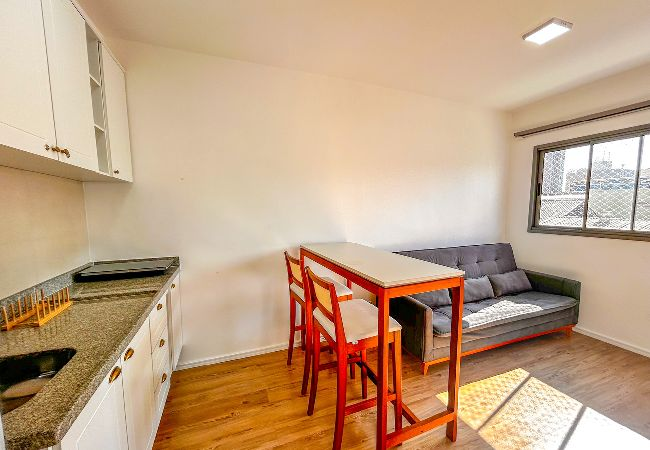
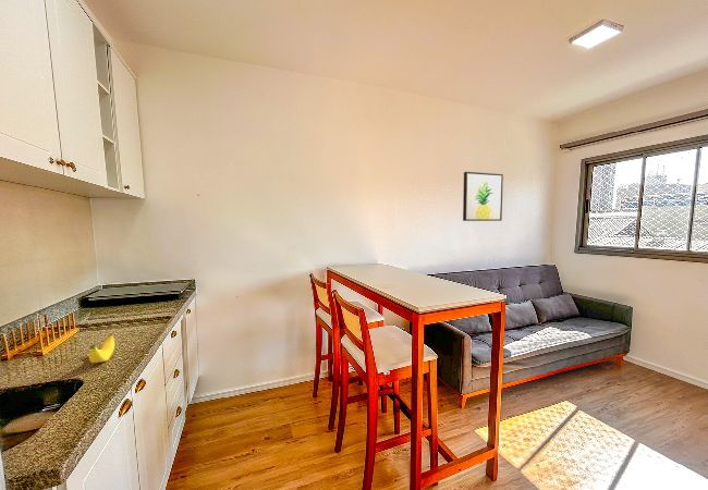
+ banana [88,333,115,364]
+ wall art [462,171,504,222]
